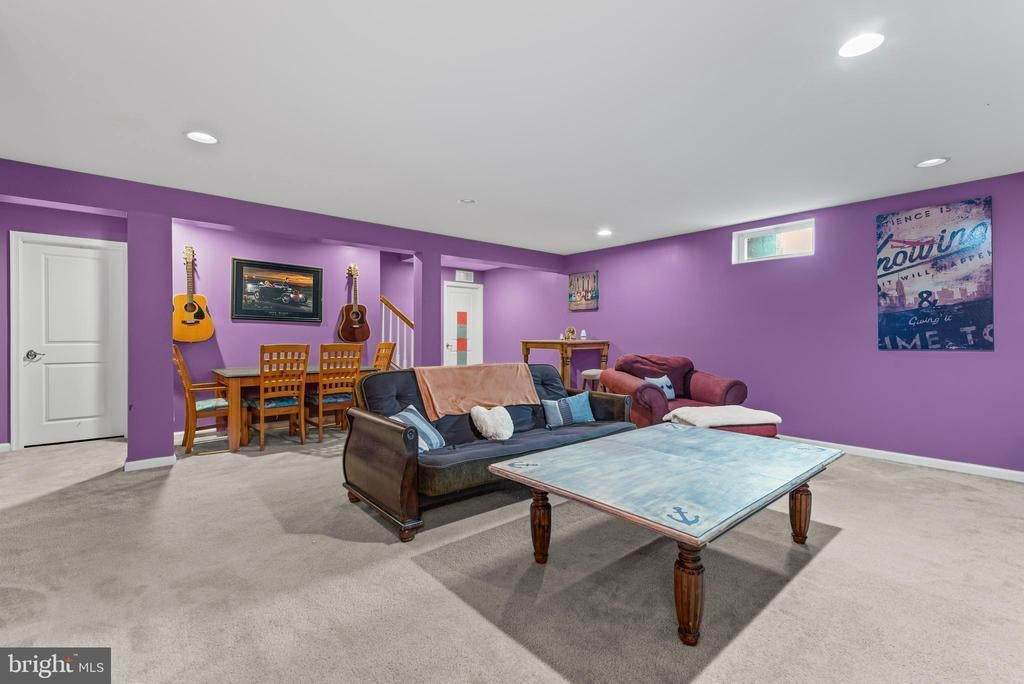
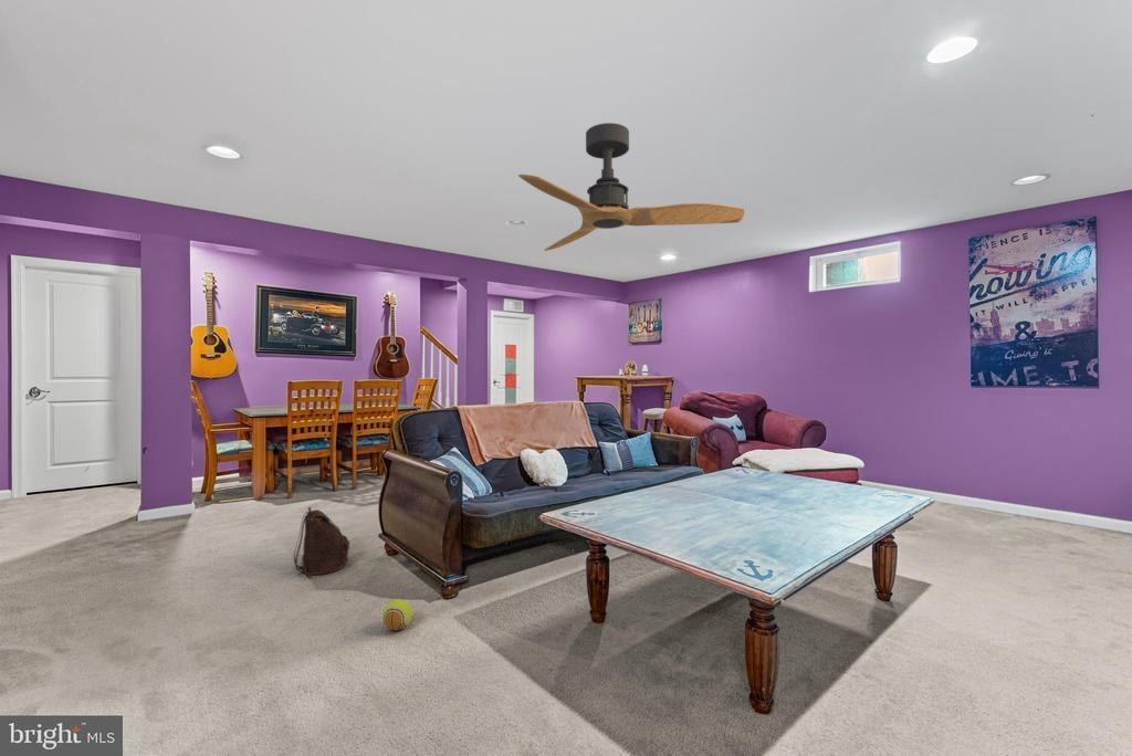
+ backpack [293,506,350,579]
+ ceiling fan [517,122,746,252]
+ ball [381,598,413,631]
